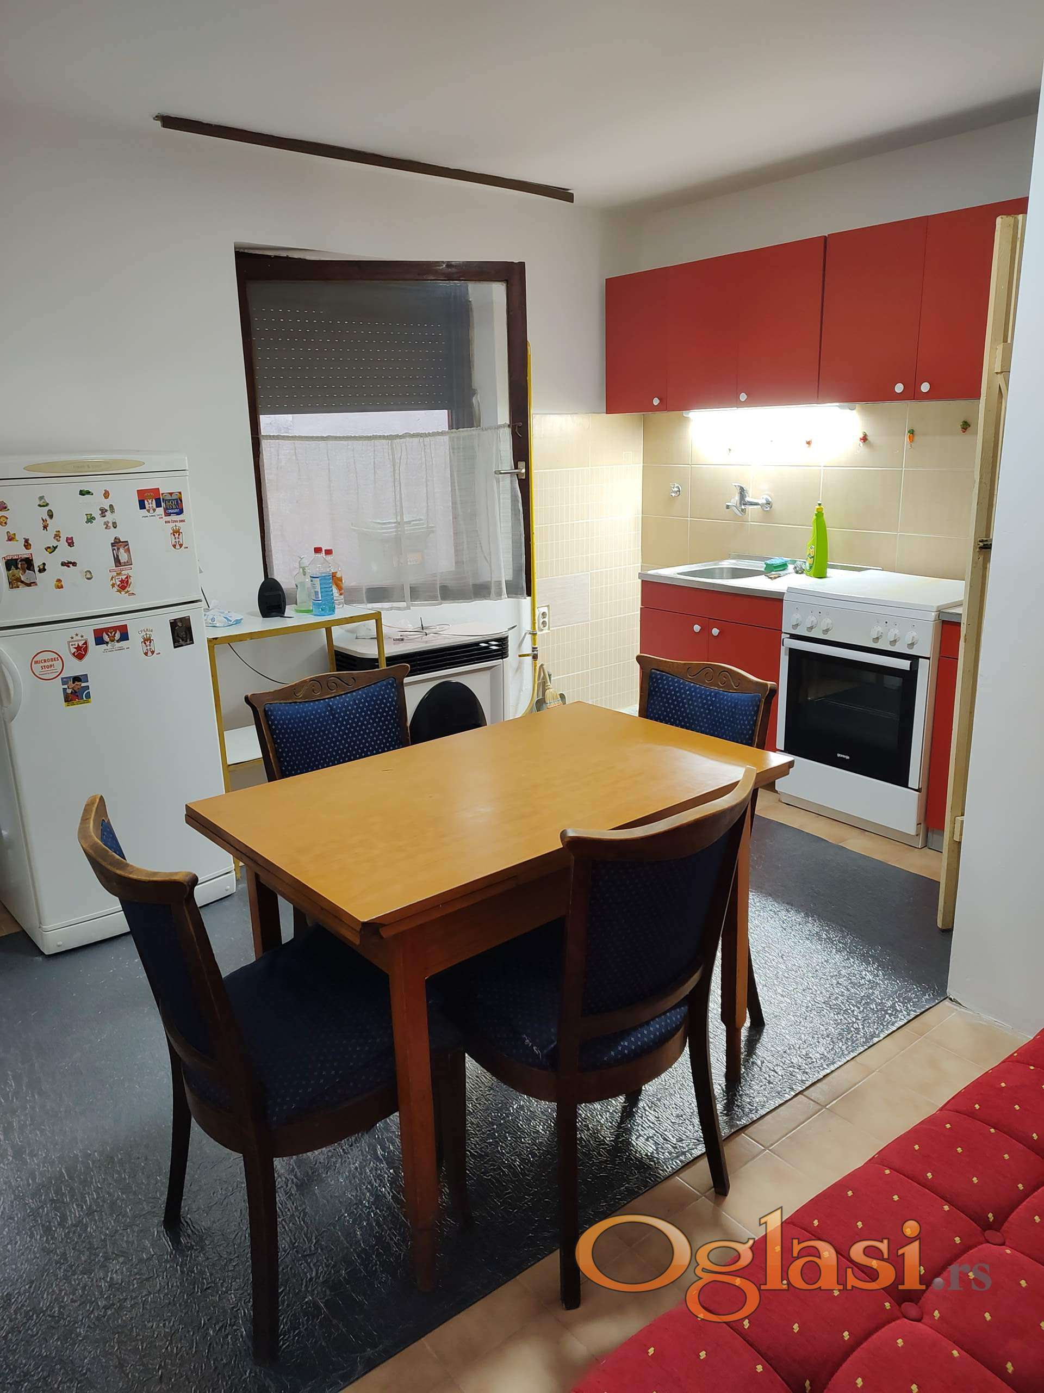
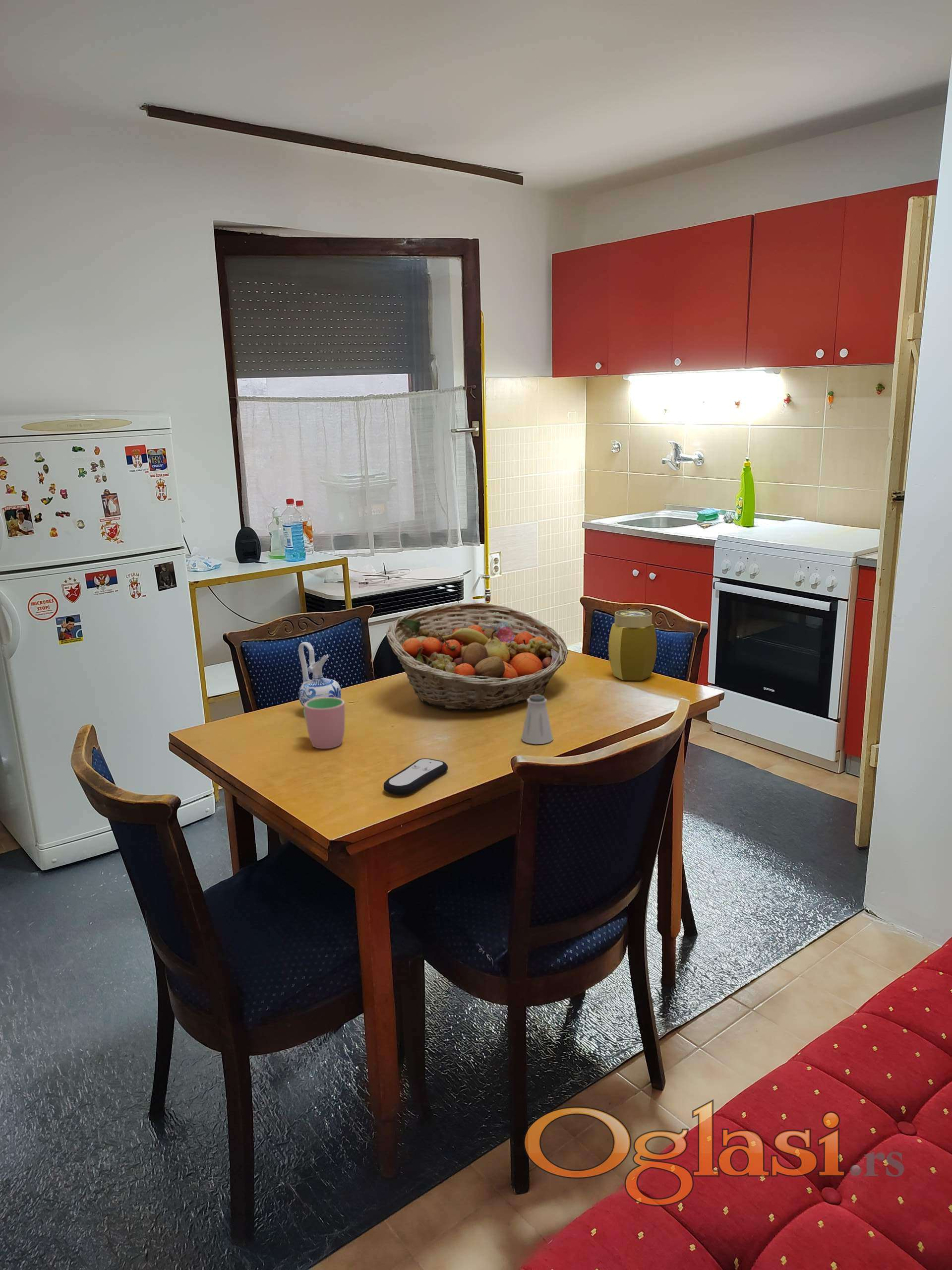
+ jar [608,609,657,681]
+ fruit basket [386,602,569,712]
+ ceramic pitcher [298,641,342,707]
+ cup [303,698,345,749]
+ remote control [383,758,448,796]
+ saltshaker [521,695,554,745]
